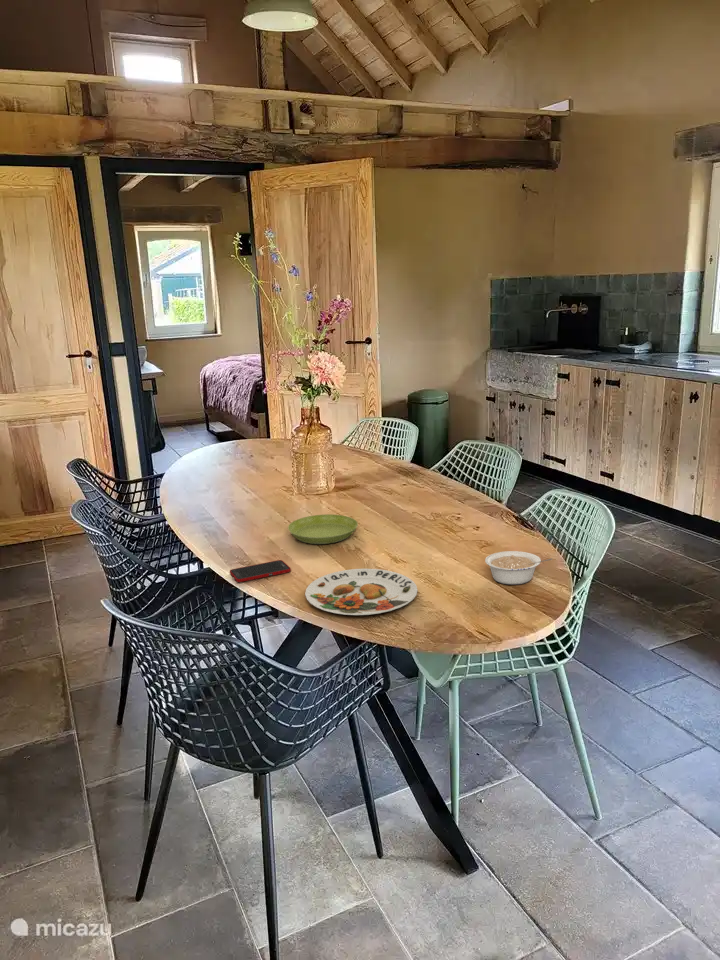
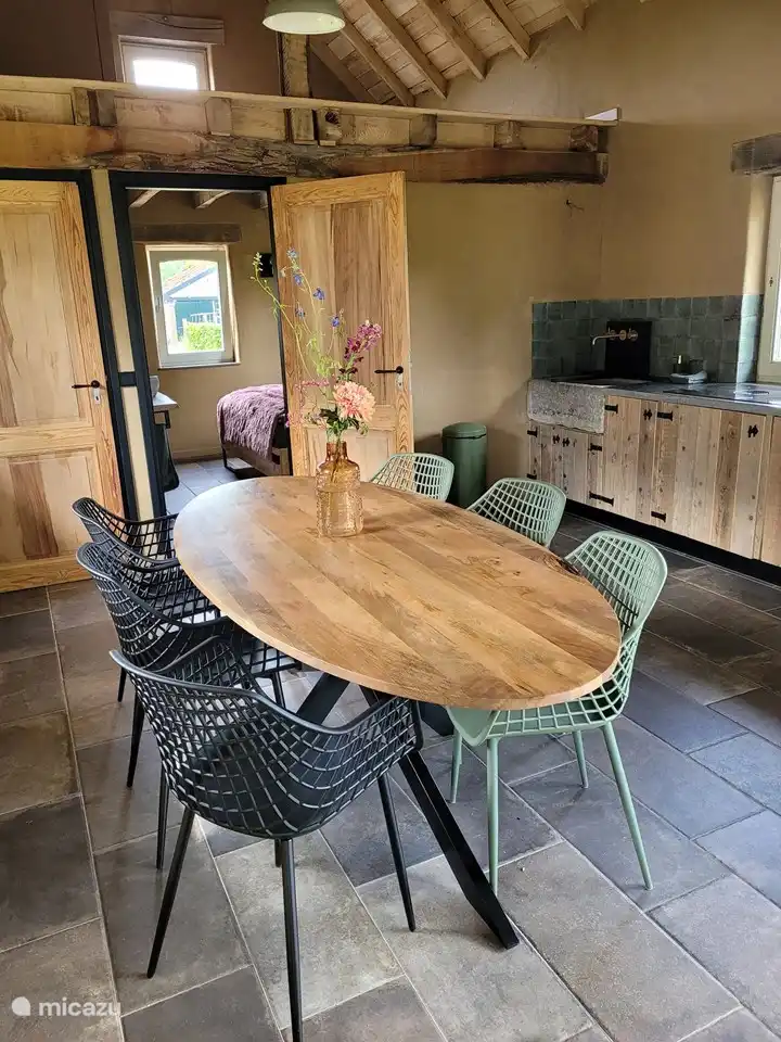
- cell phone [229,559,292,583]
- legume [484,550,553,586]
- saucer [287,513,359,545]
- plate [304,568,418,616]
